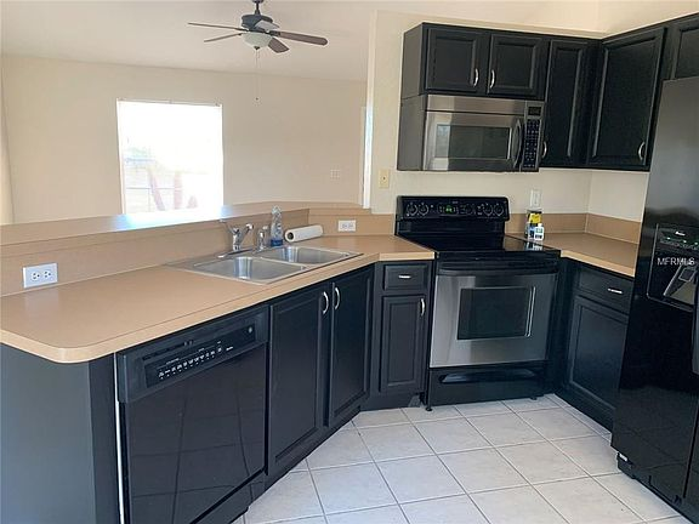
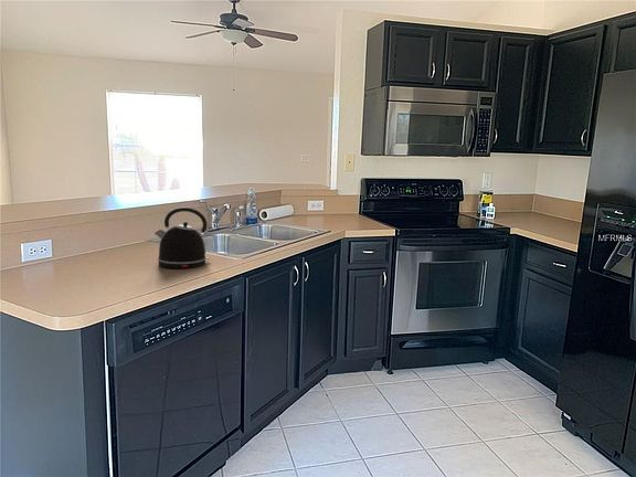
+ kettle [153,206,211,269]
